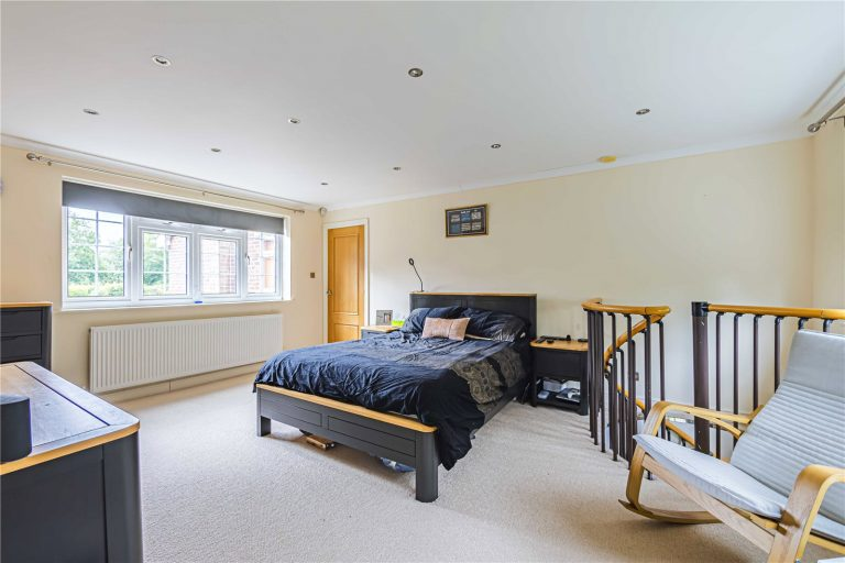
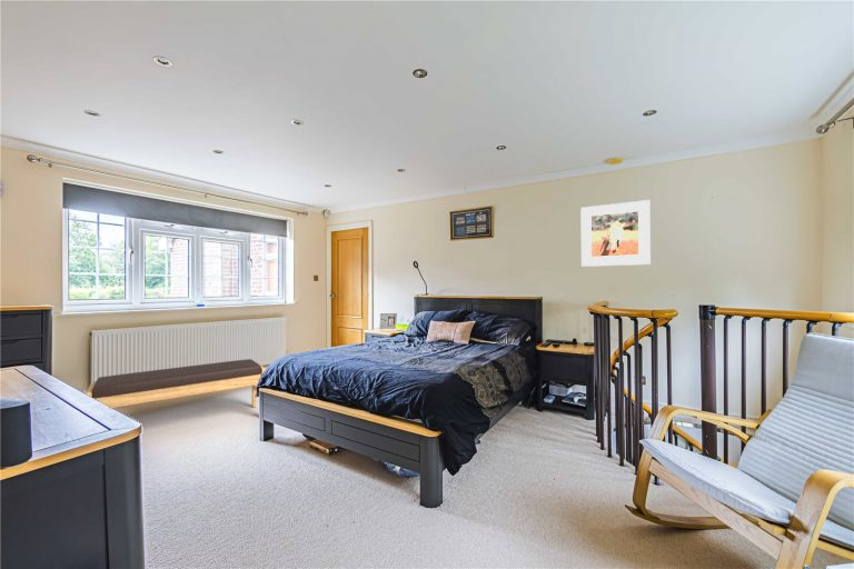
+ bench [85,358,267,409]
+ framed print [579,199,652,268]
